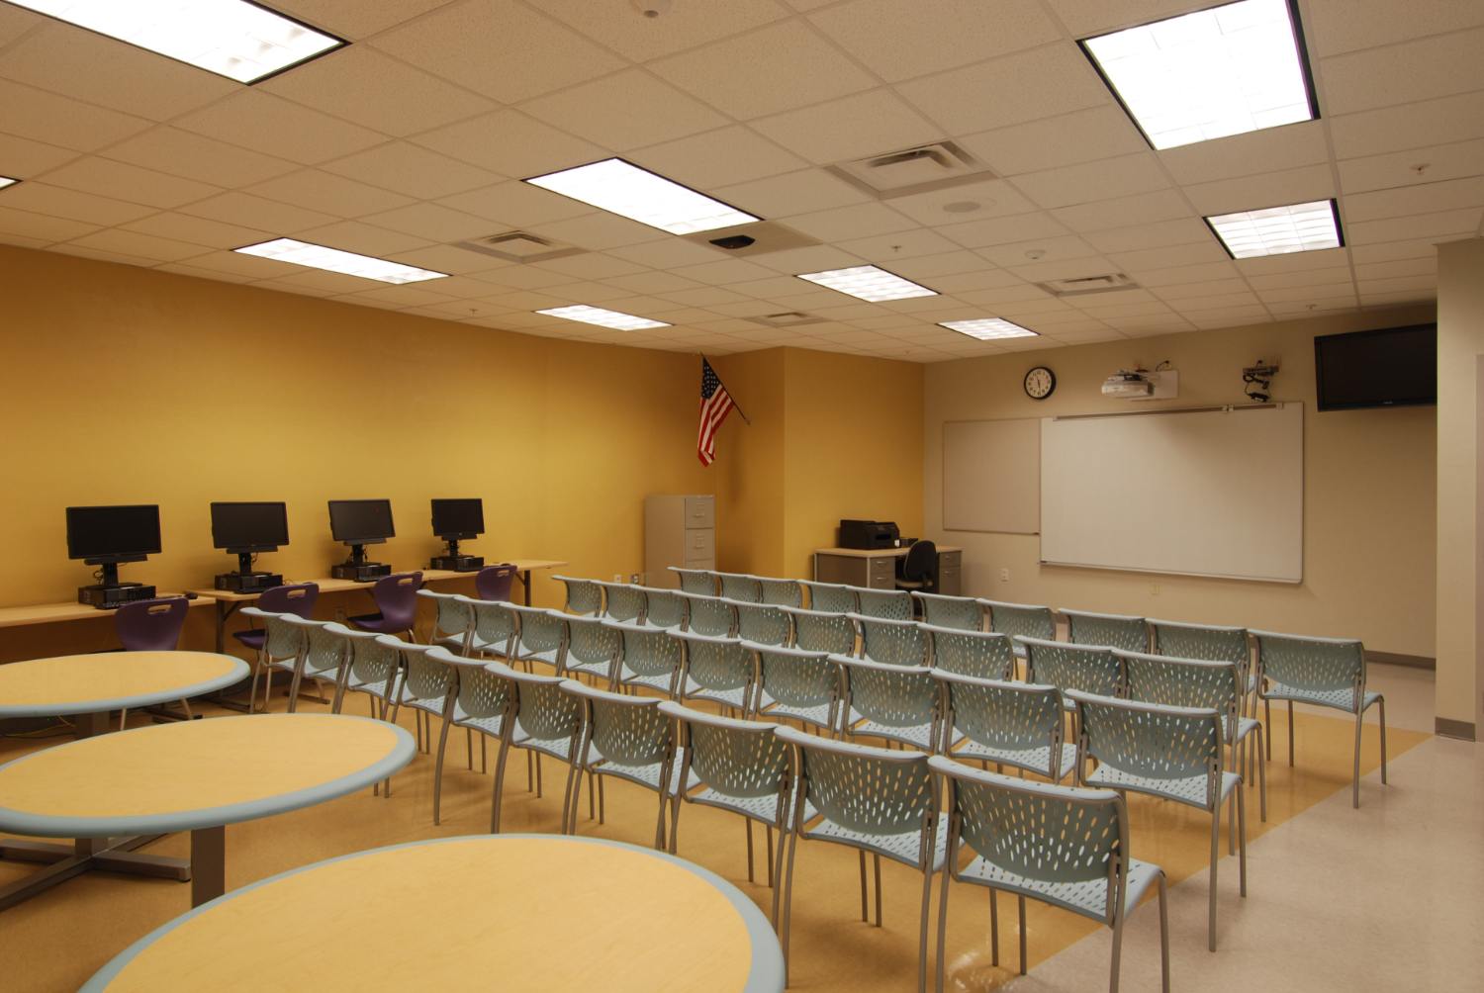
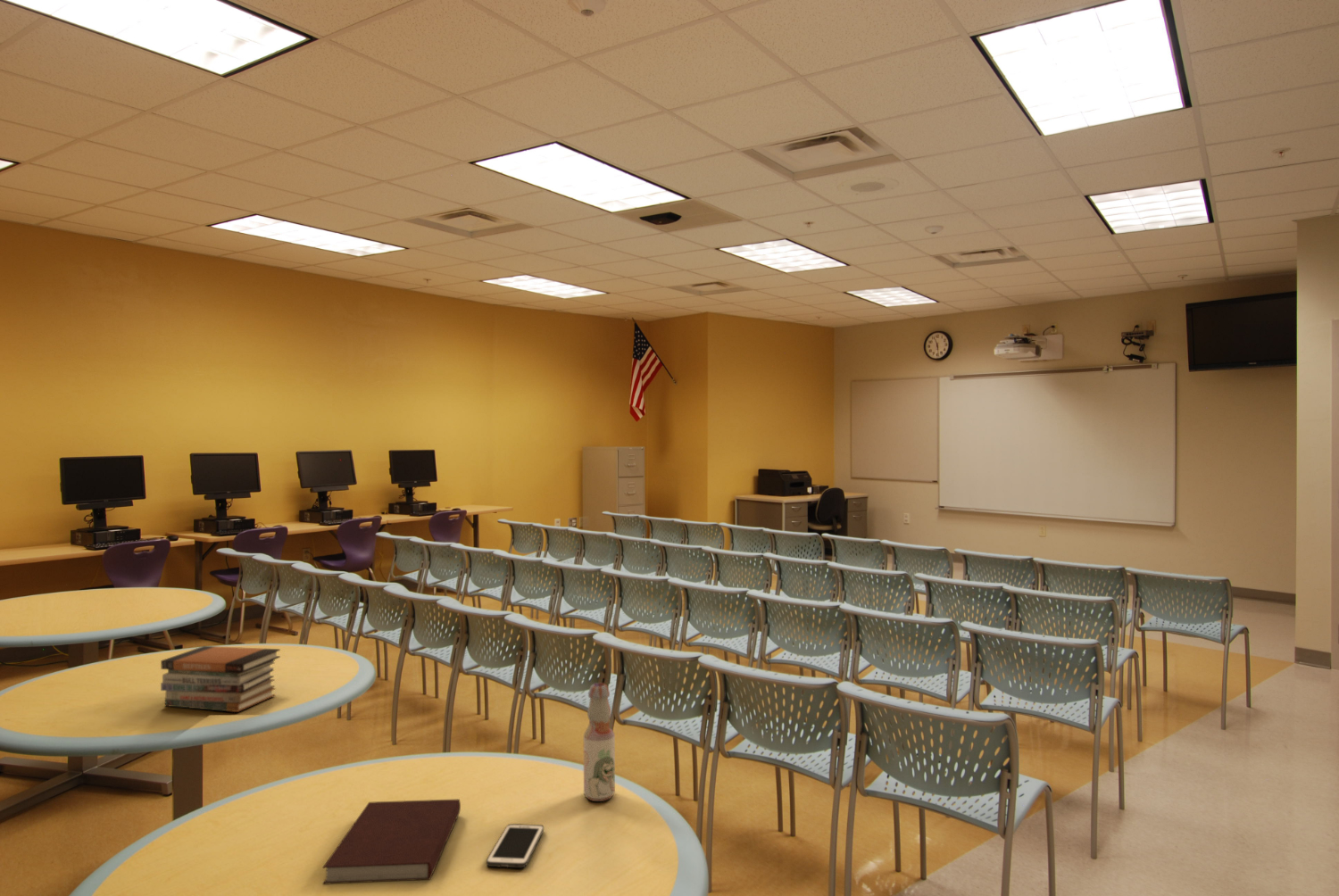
+ notebook [322,798,462,885]
+ cell phone [486,823,545,868]
+ book stack [160,645,281,713]
+ bottle [583,682,616,802]
